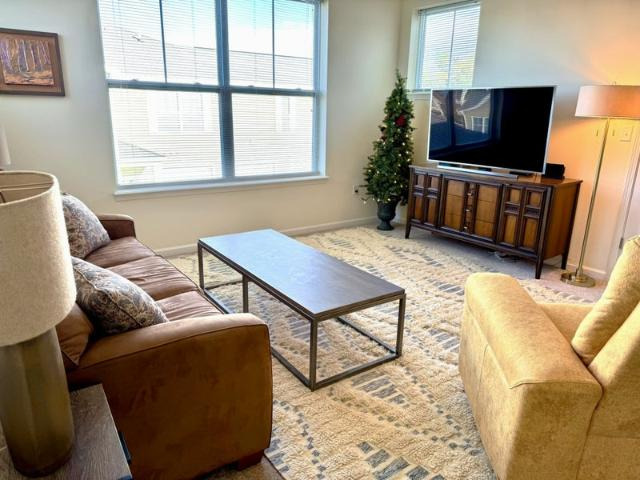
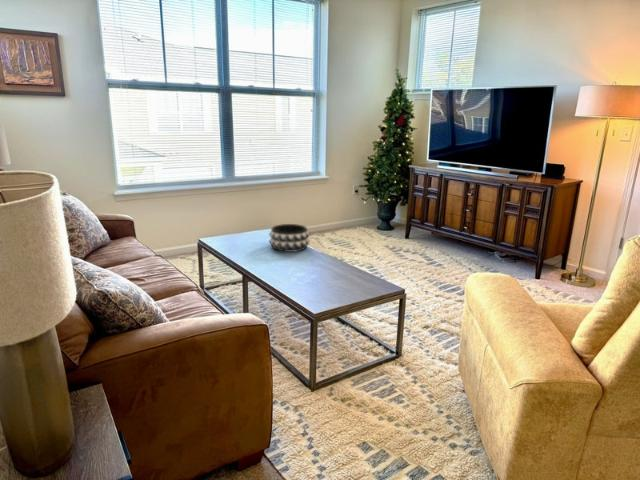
+ decorative bowl [268,223,311,253]
